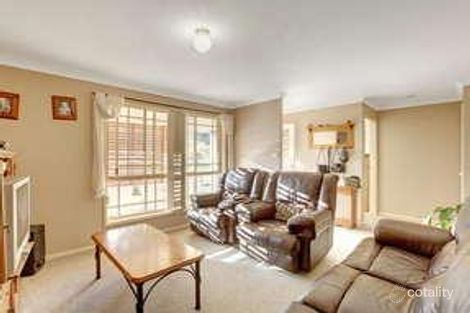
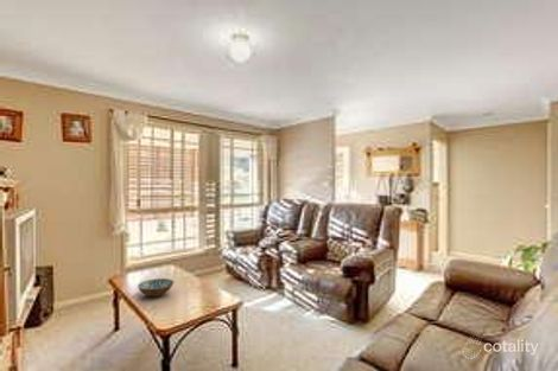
+ bowl [137,277,175,299]
